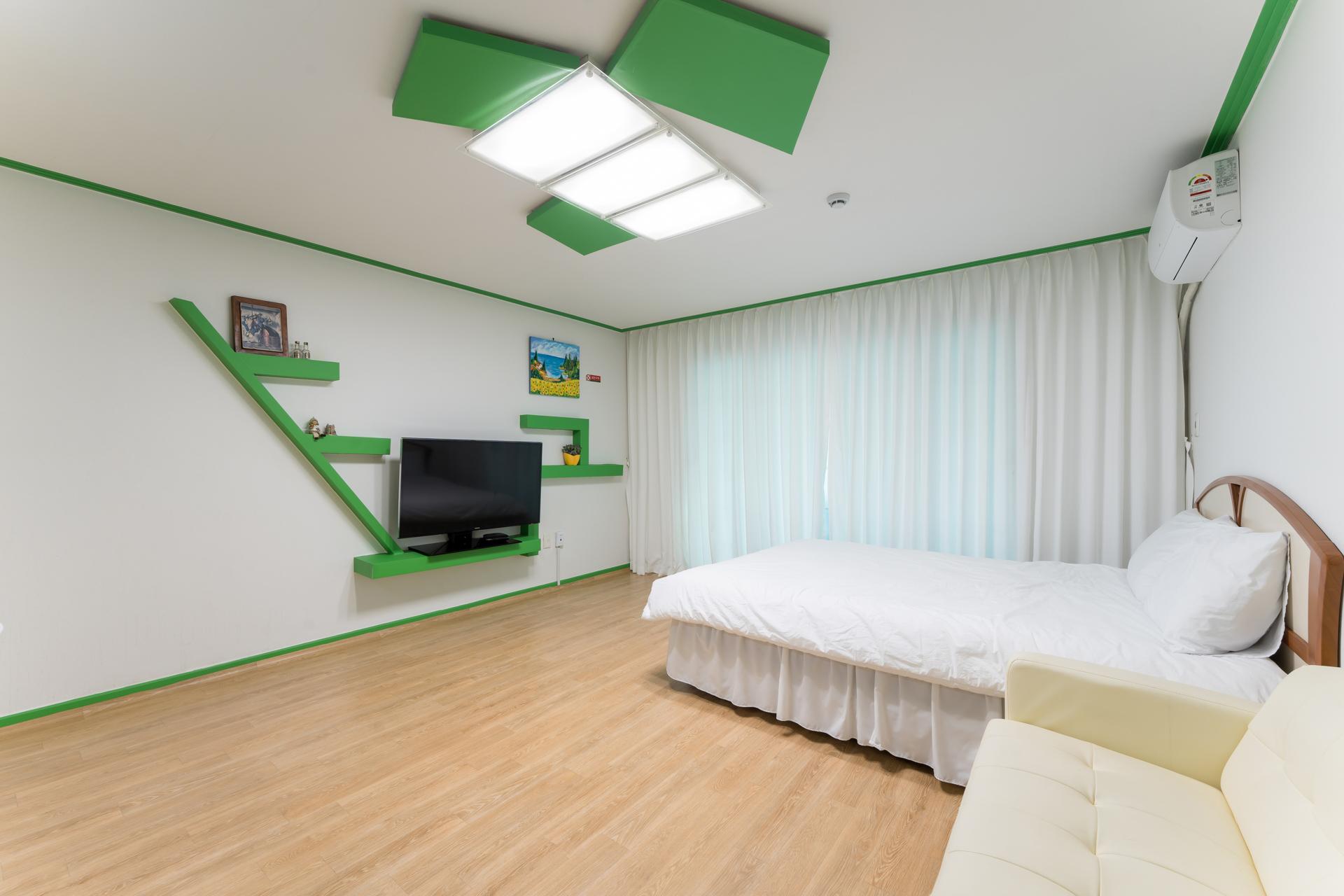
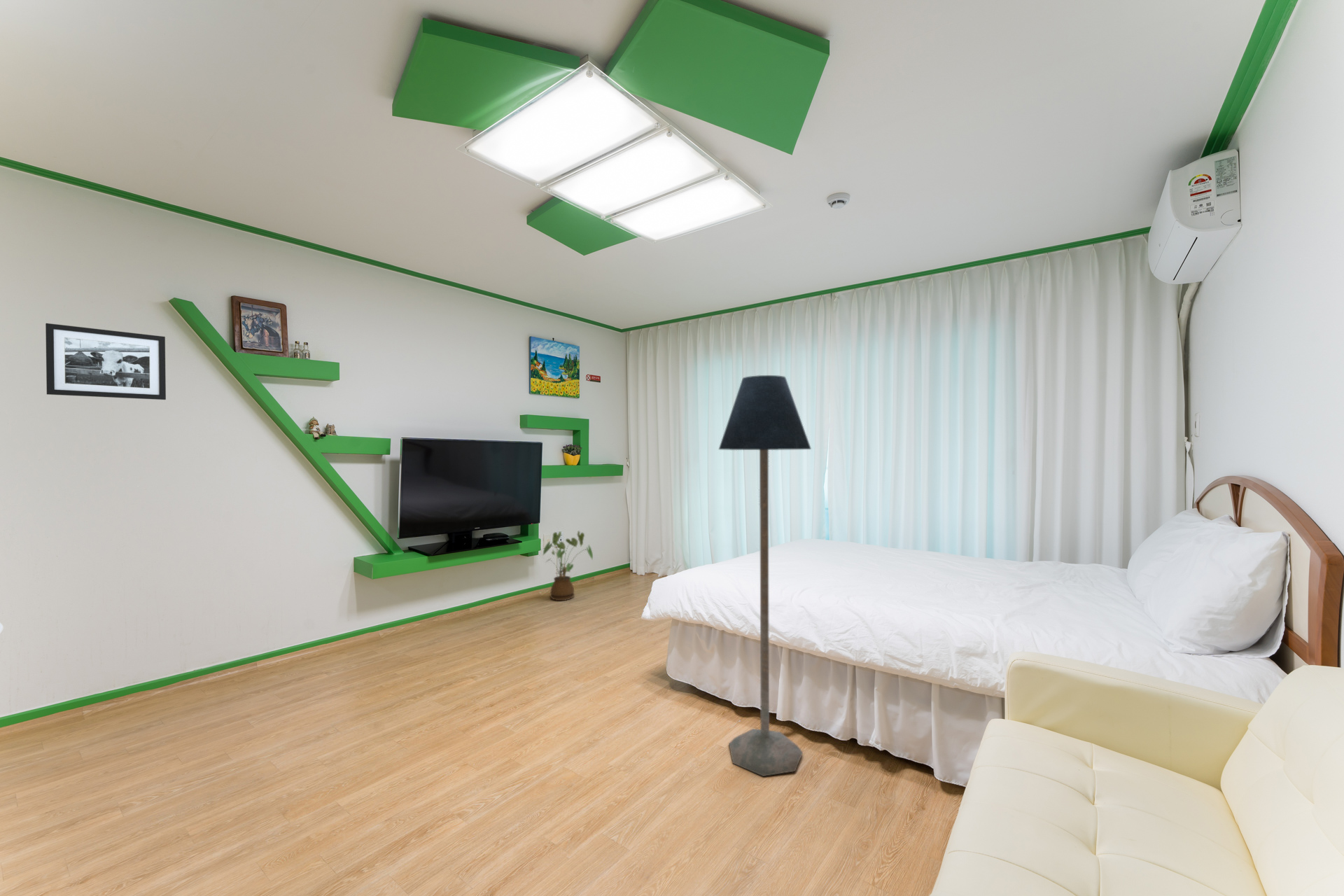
+ picture frame [45,323,167,400]
+ floor lamp [718,374,812,777]
+ house plant [542,531,594,601]
